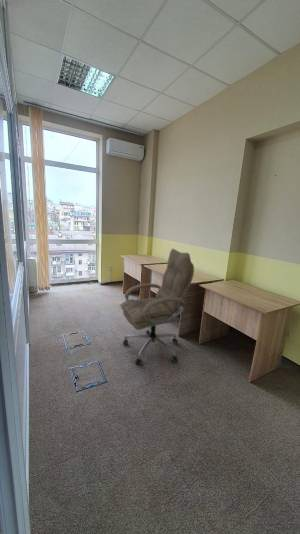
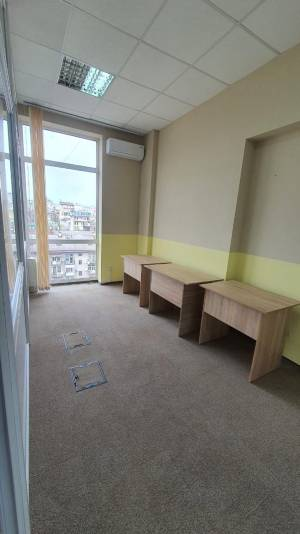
- office chair [119,248,195,366]
